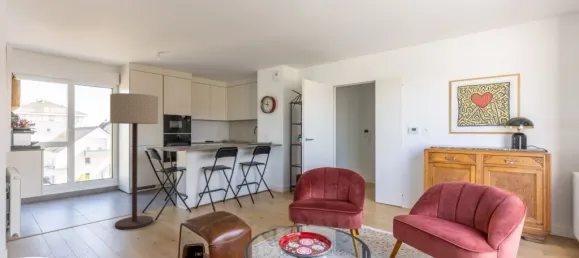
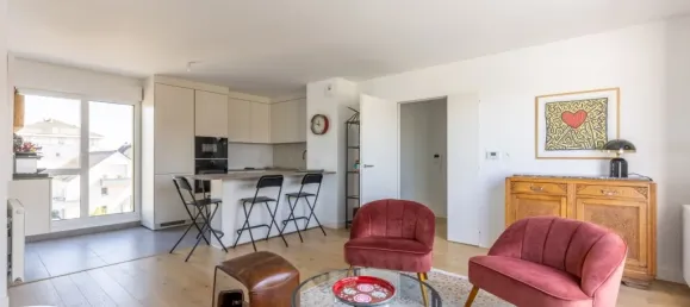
- floor lamp [109,92,159,230]
